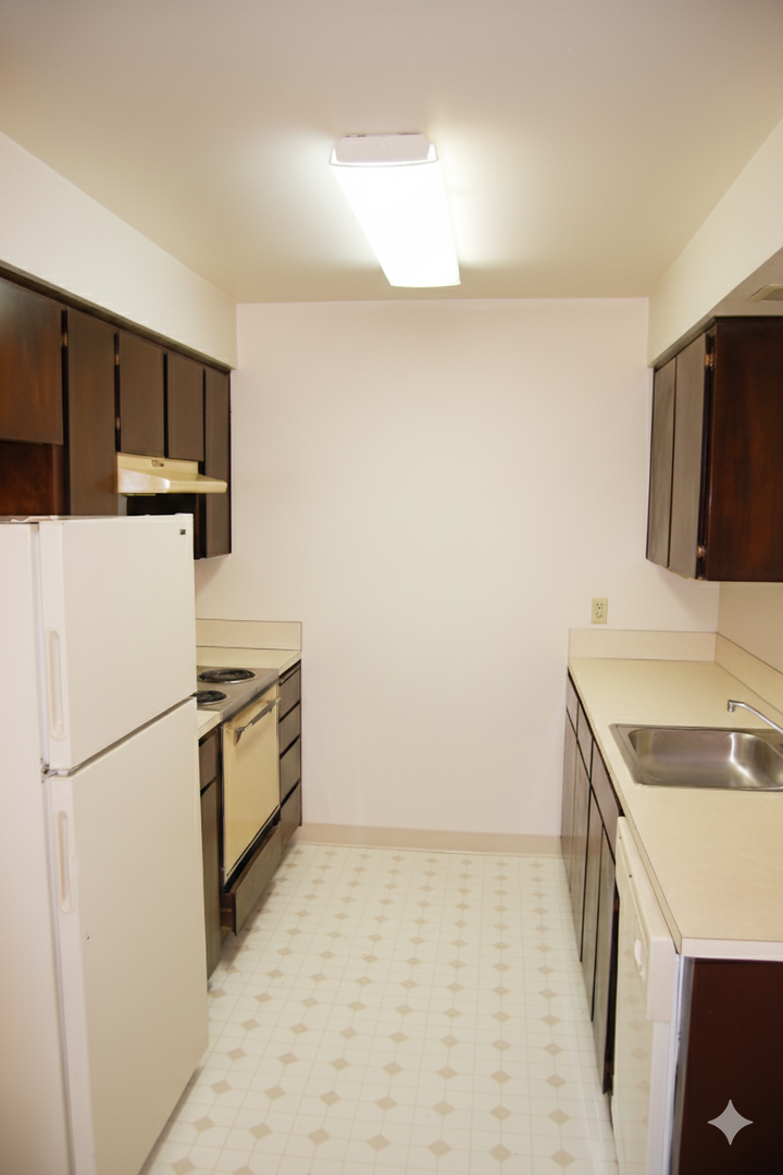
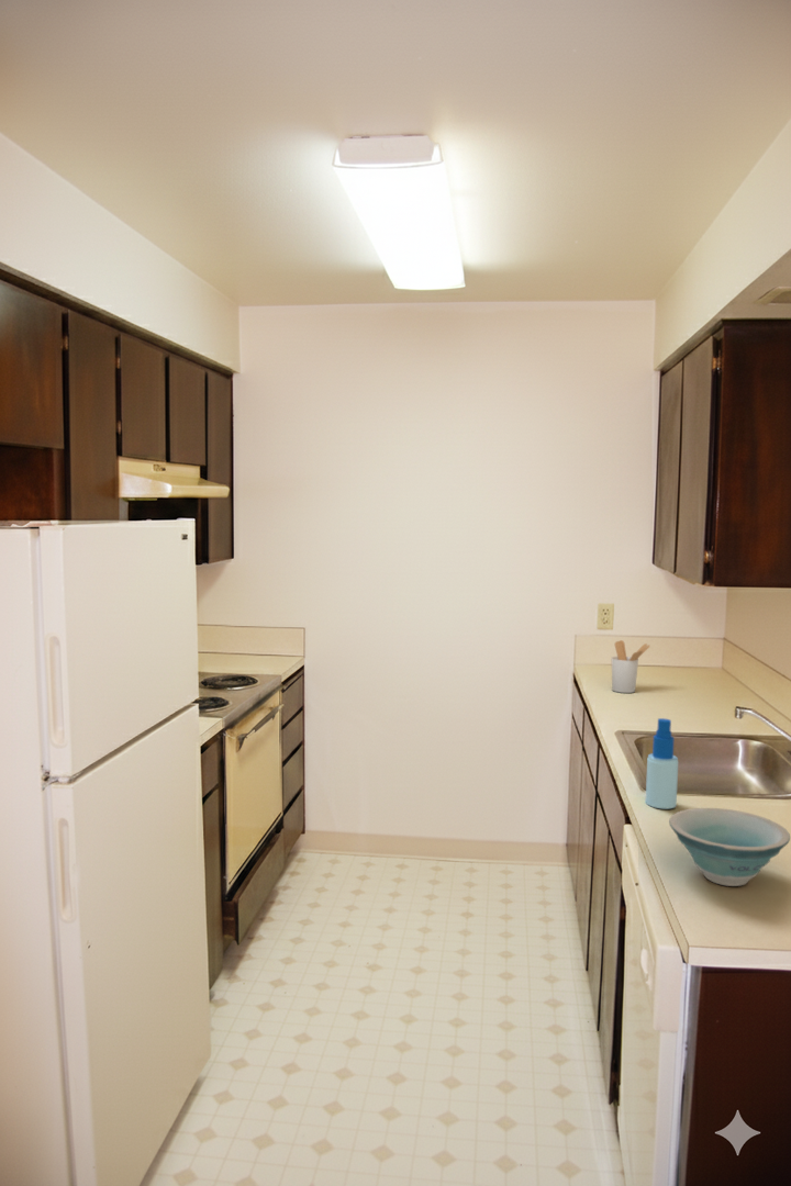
+ bowl [668,807,791,887]
+ utensil holder [611,639,651,694]
+ spray bottle [645,717,679,809]
